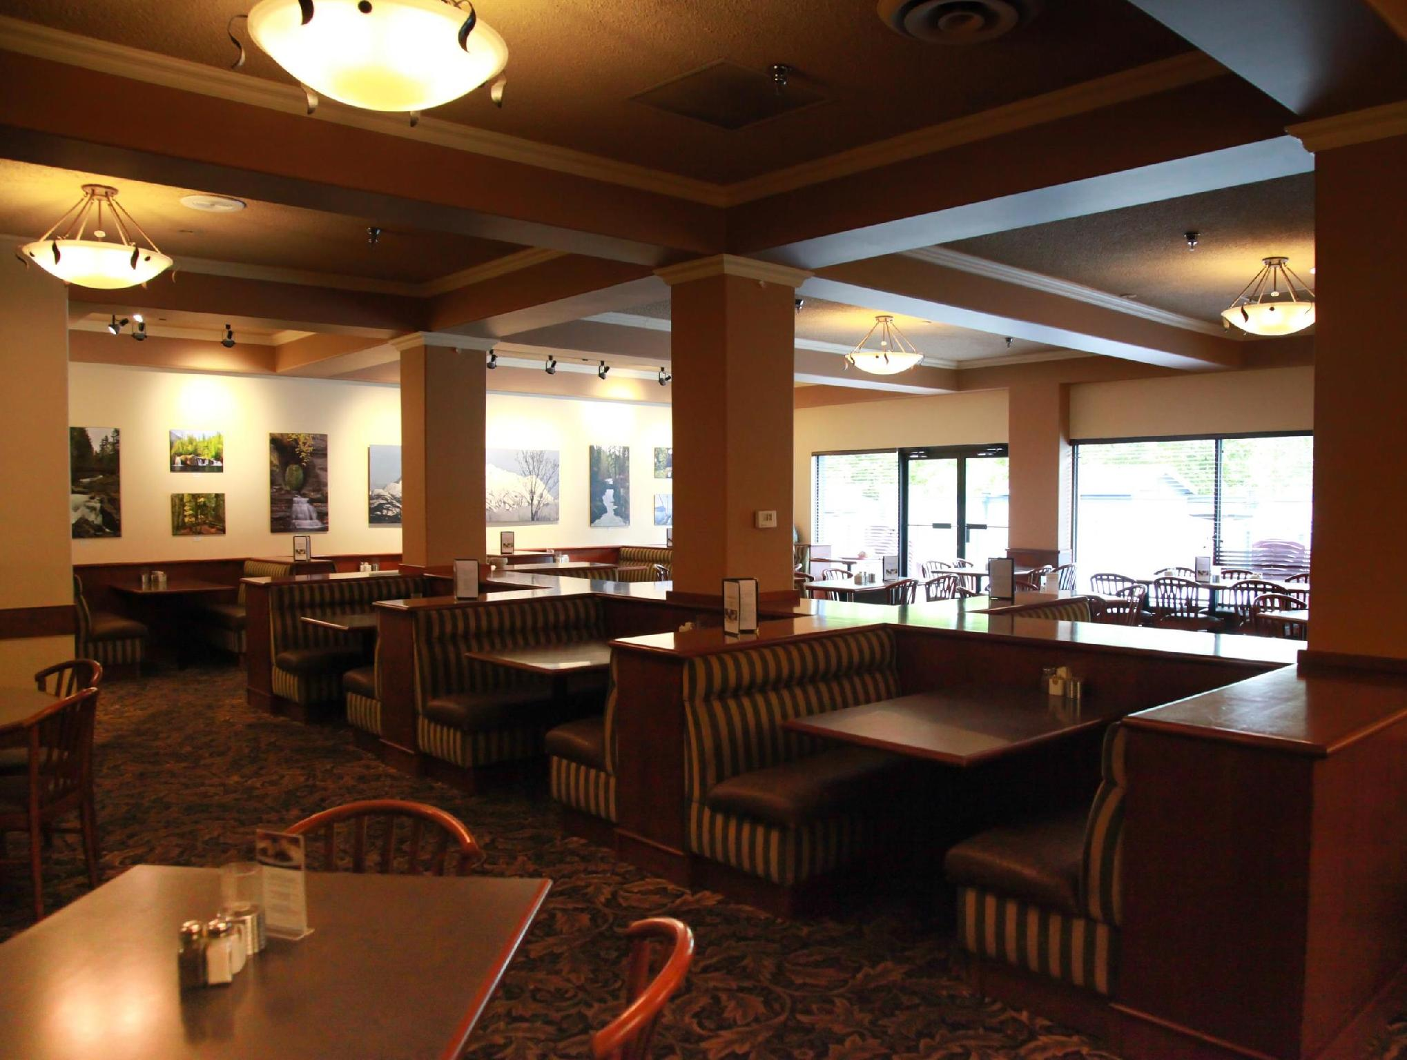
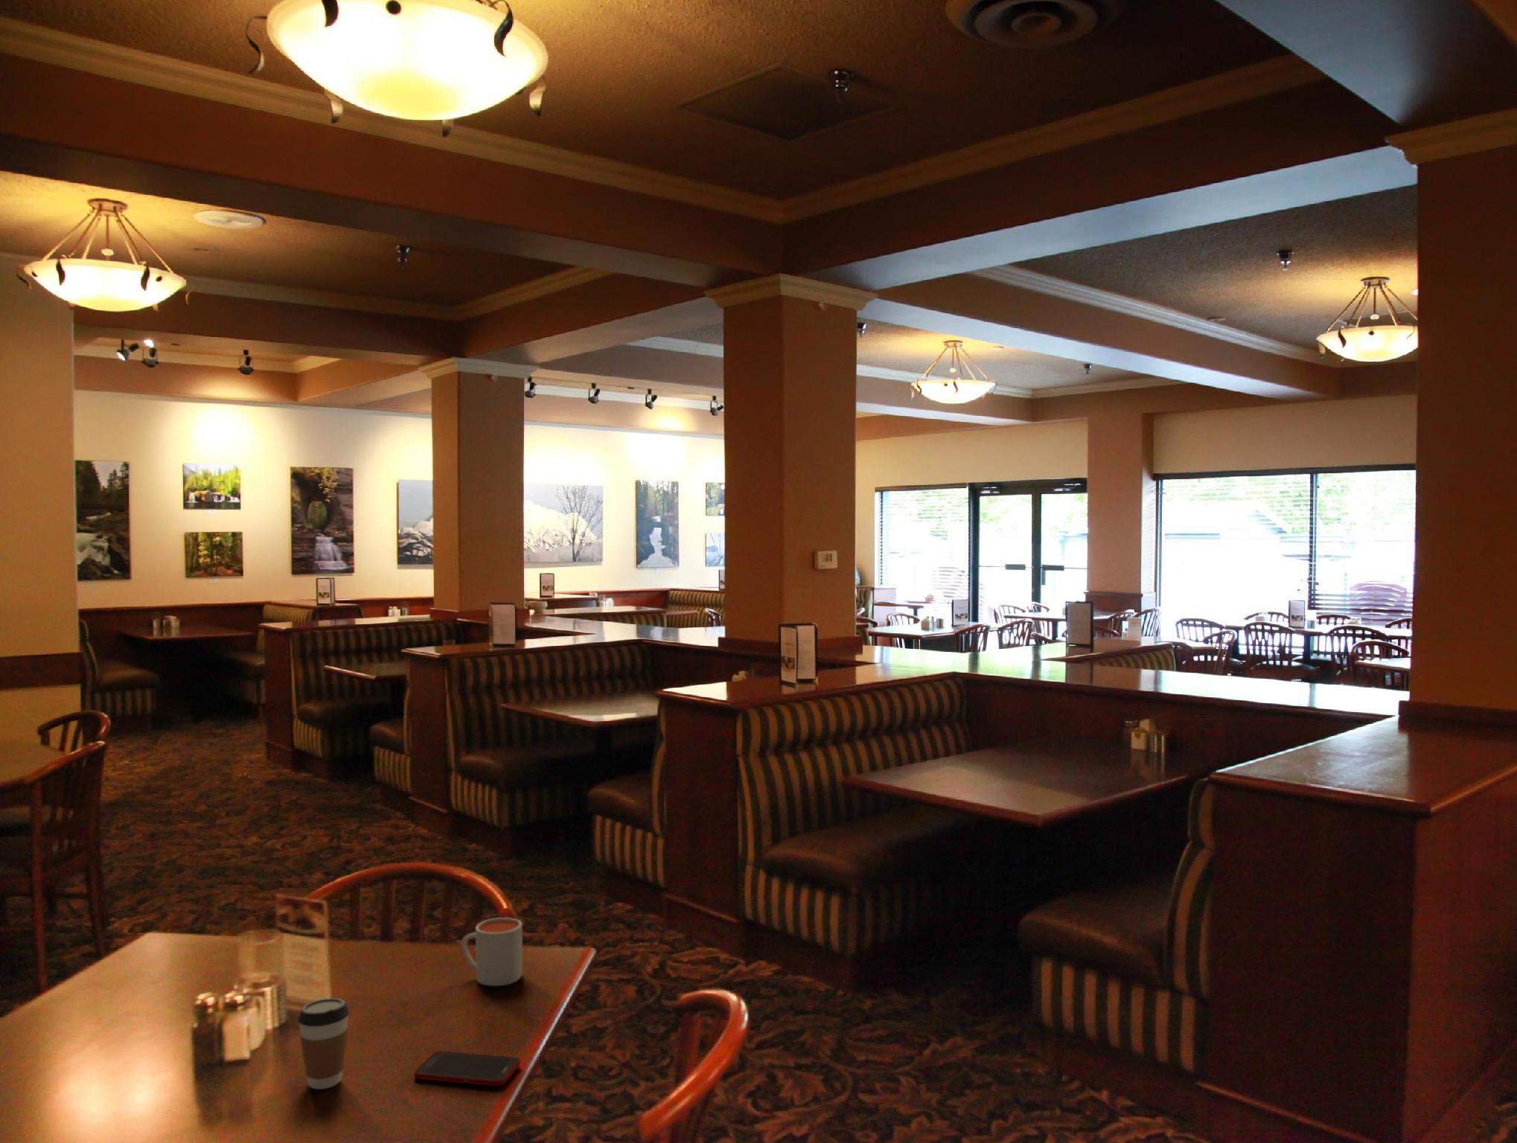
+ cell phone [413,1051,521,1087]
+ mug [461,917,524,987]
+ coffee cup [297,998,350,1090]
